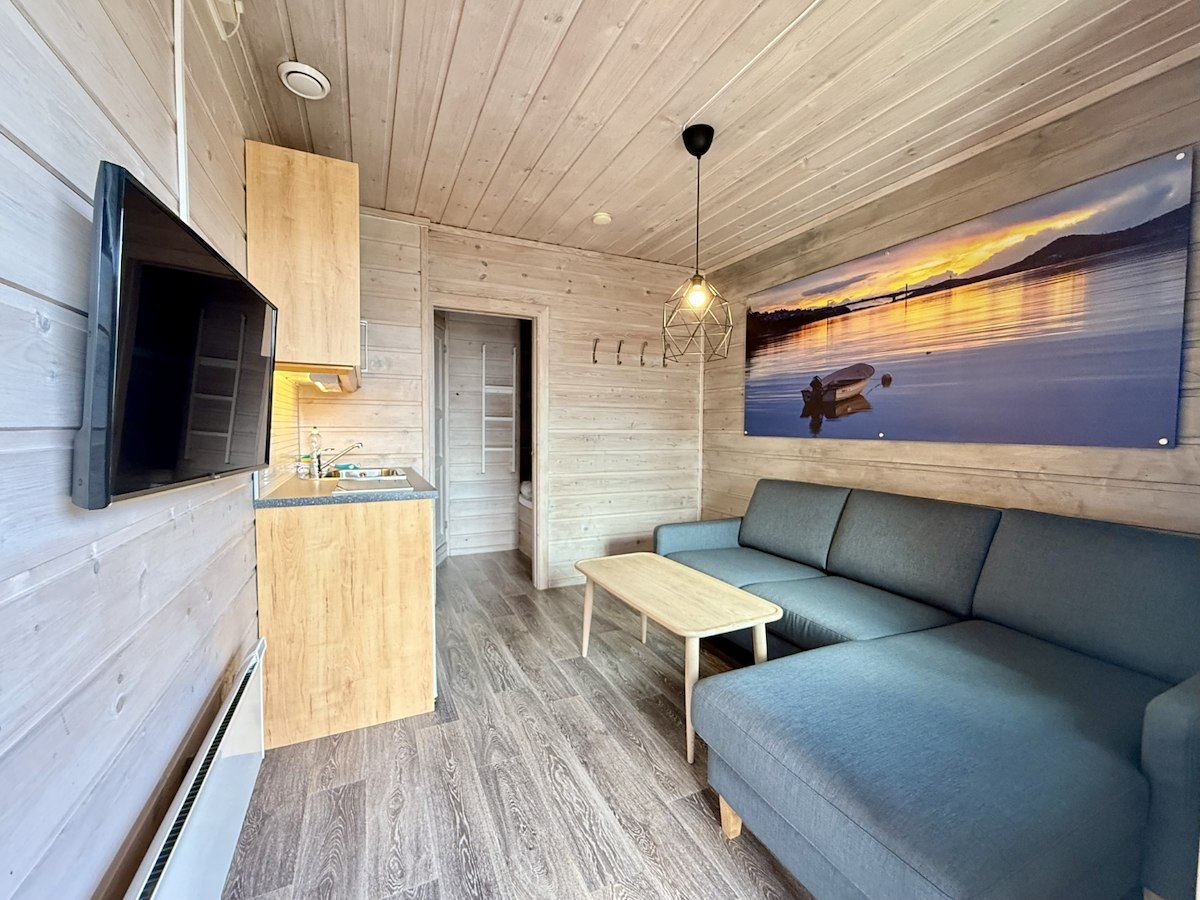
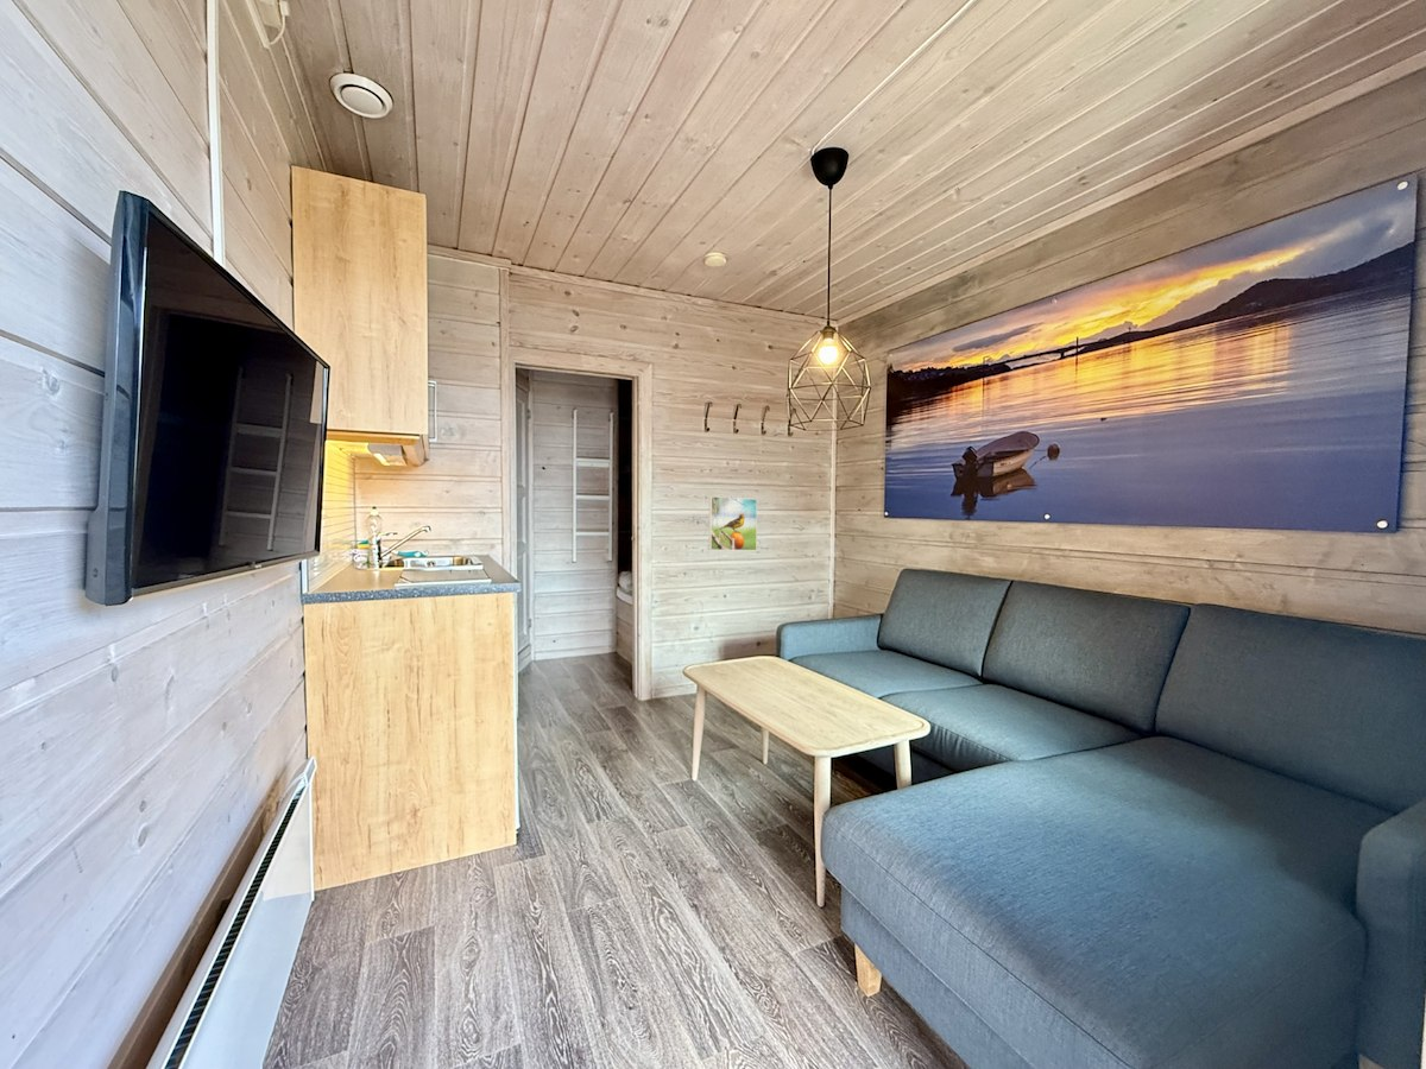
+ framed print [707,495,758,551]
